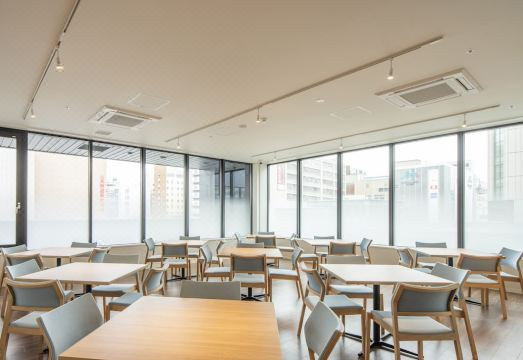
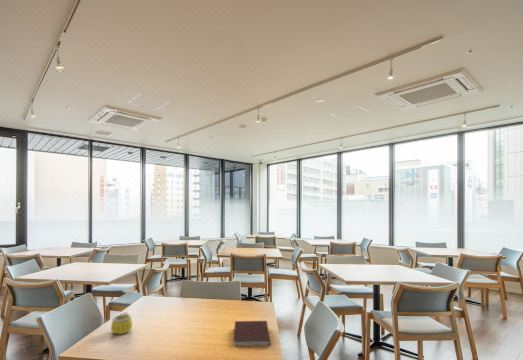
+ mug [110,311,133,335]
+ notebook [233,320,271,347]
